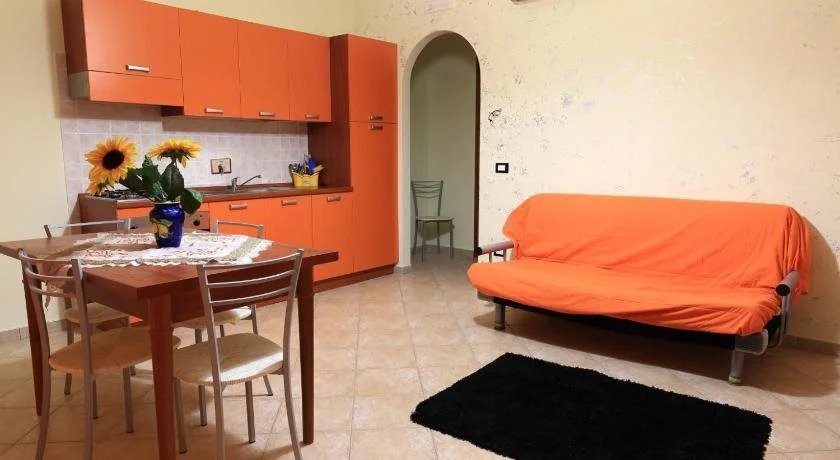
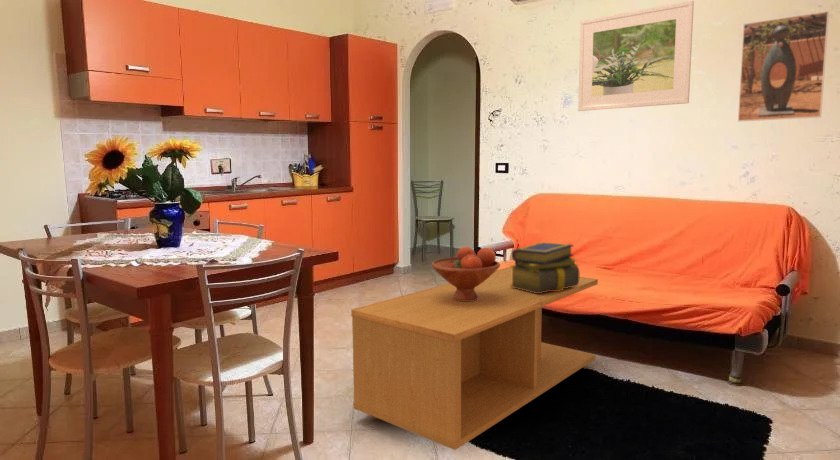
+ stack of books [509,241,580,293]
+ fruit bowl [430,246,501,301]
+ coffee table [350,266,599,451]
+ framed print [577,0,695,112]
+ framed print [737,10,830,122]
